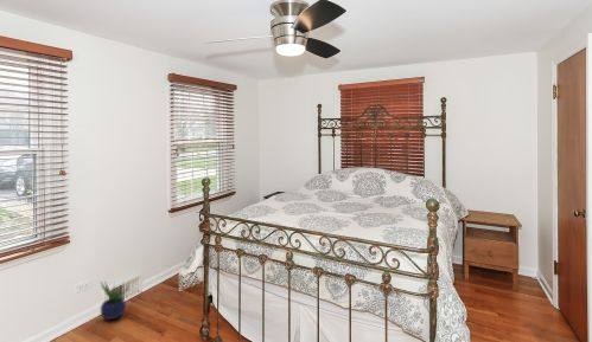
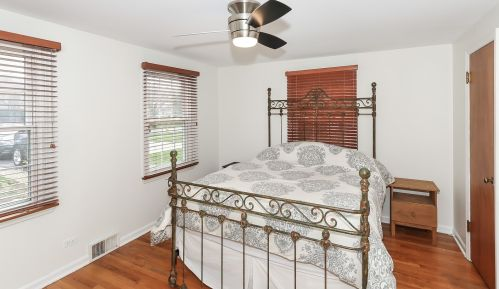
- potted plant [100,279,131,321]
